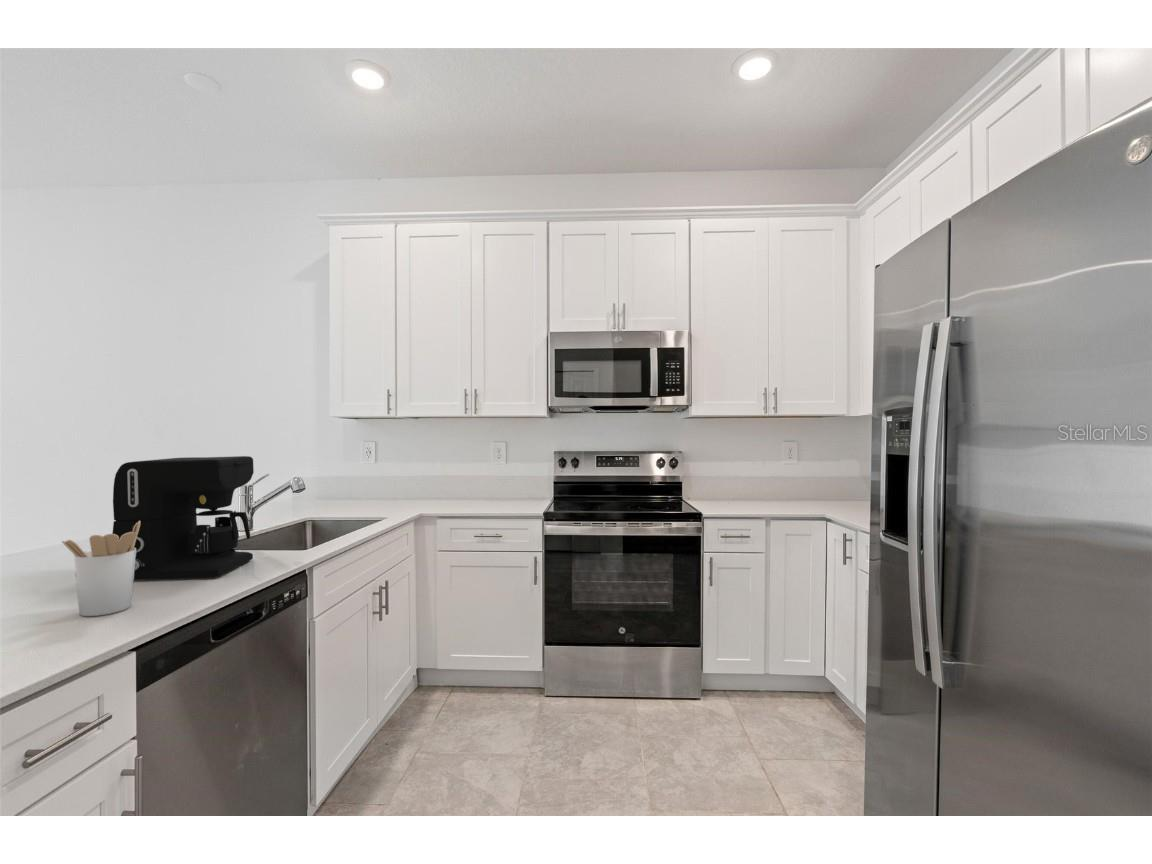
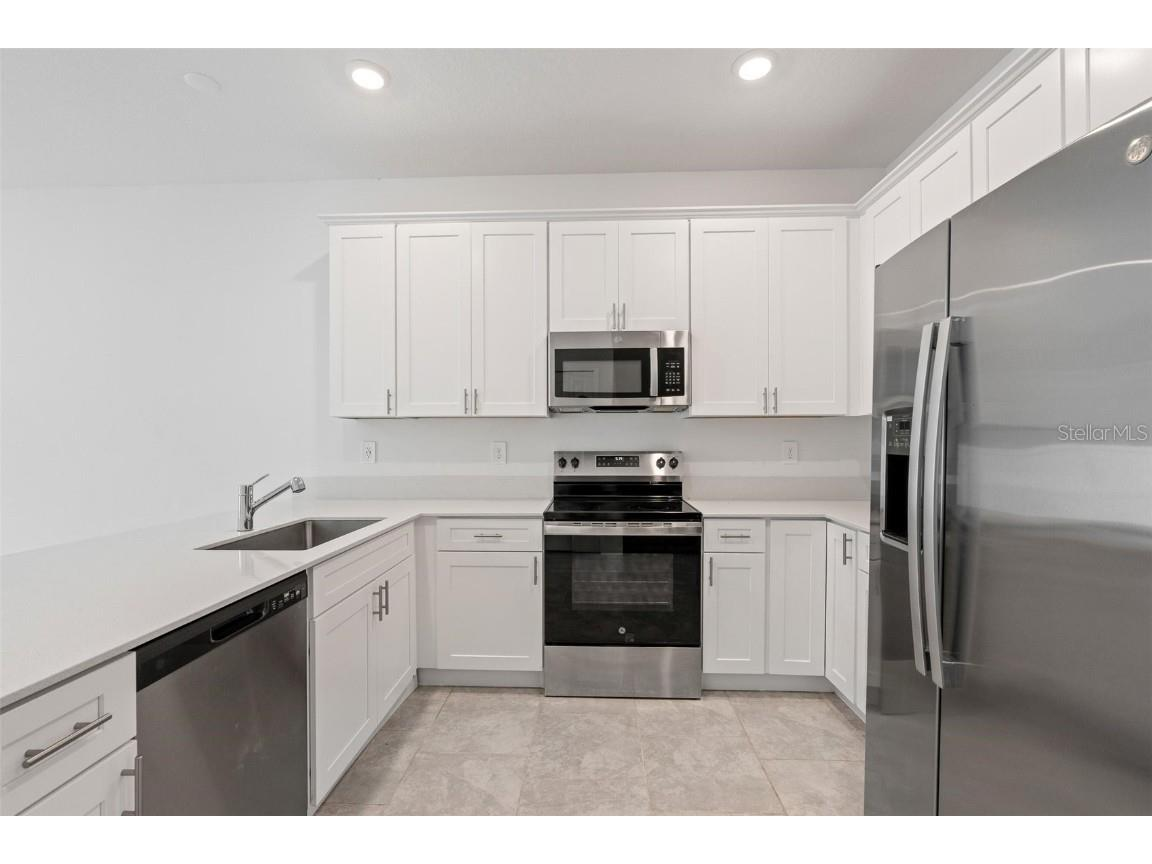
- utensil holder [61,521,140,617]
- coffee maker [111,455,255,581]
